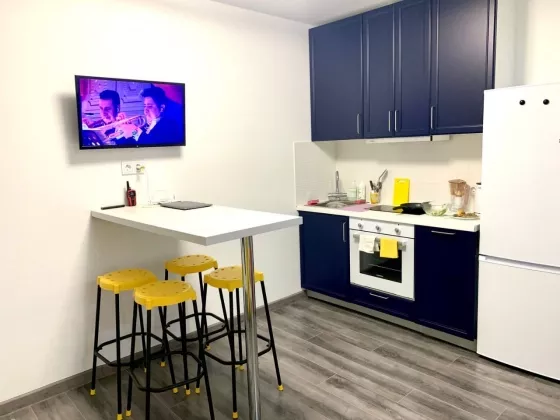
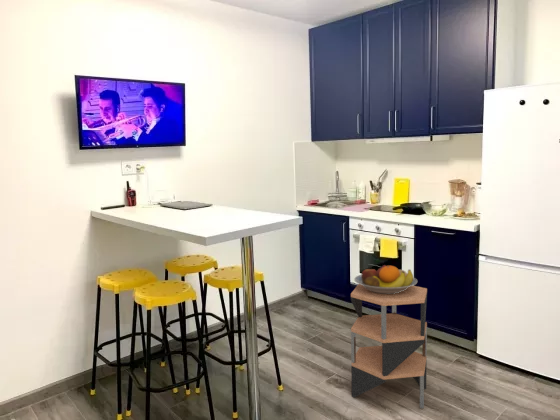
+ side table [350,284,428,409]
+ fruit bowl [353,264,418,294]
